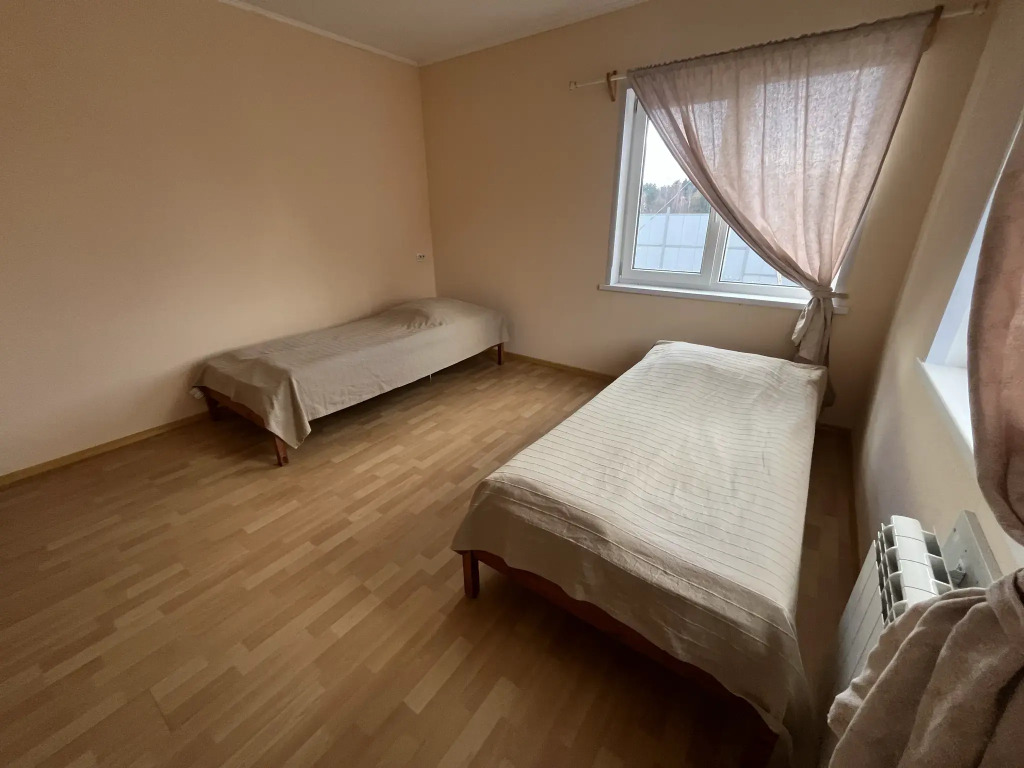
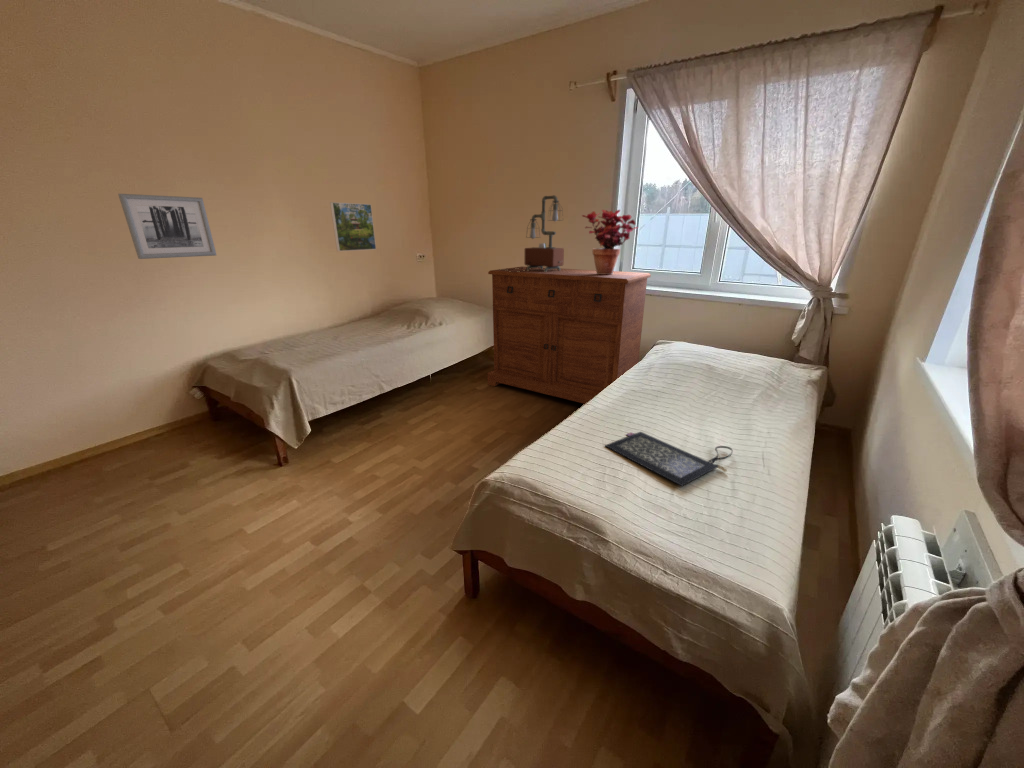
+ clutch bag [604,431,733,487]
+ wall art [117,193,217,260]
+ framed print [329,201,377,252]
+ potted plant [581,209,639,274]
+ sideboard [486,266,652,405]
+ table lamp [500,194,565,272]
